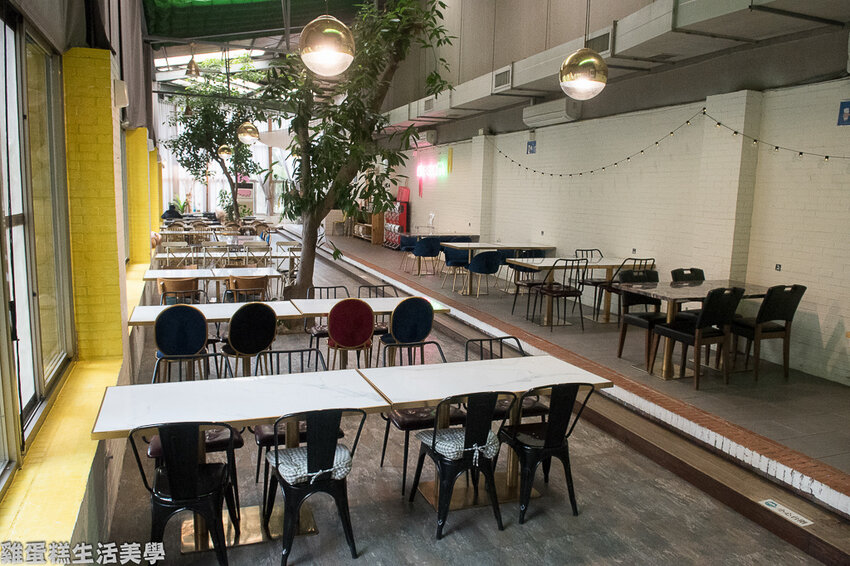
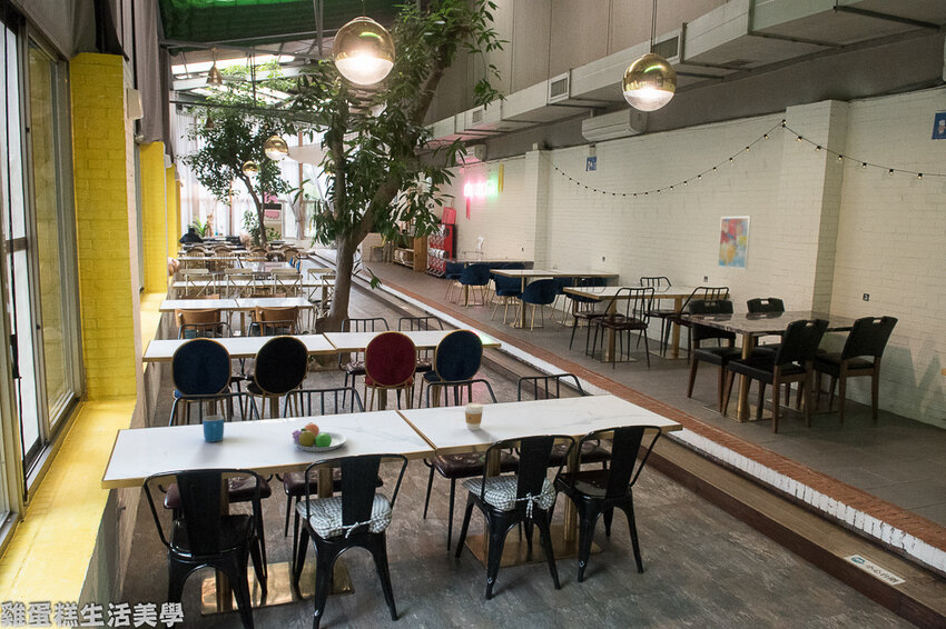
+ coffee cup [464,402,484,431]
+ wall art [717,216,752,270]
+ mug [203,415,225,443]
+ fruit bowl [290,421,347,452]
